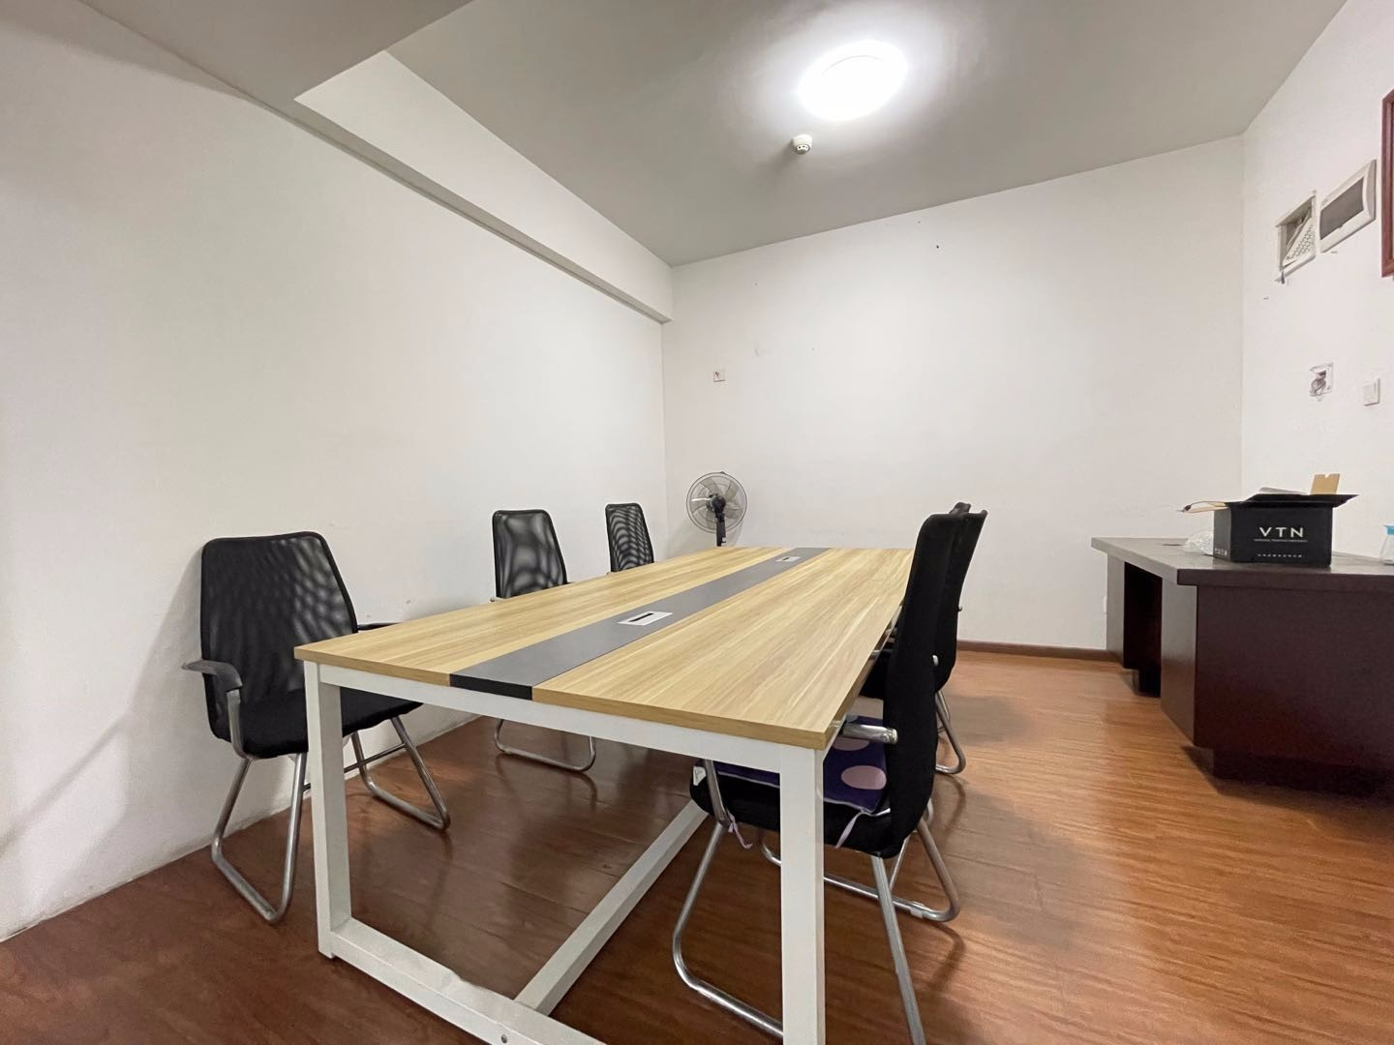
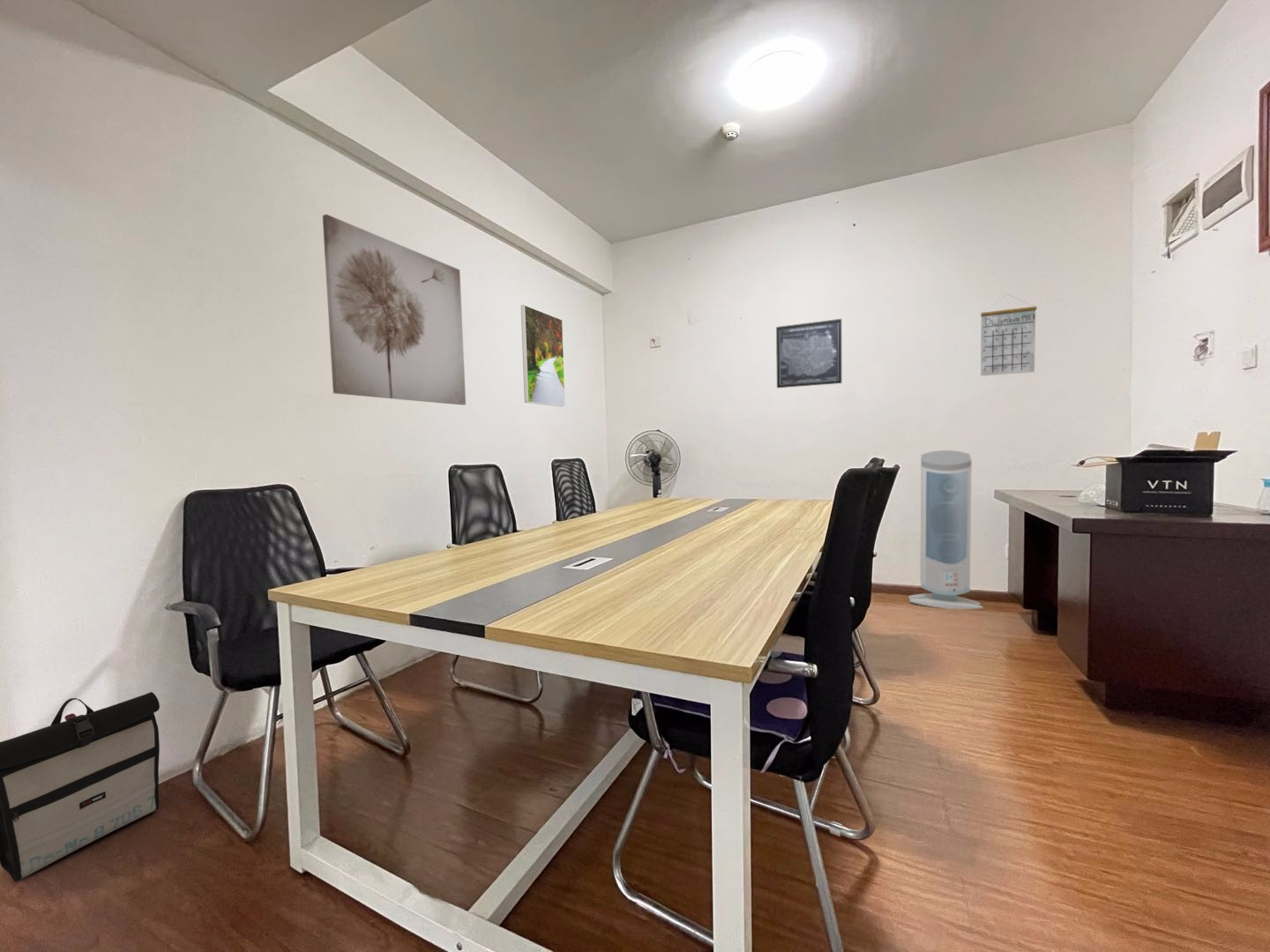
+ calendar [980,294,1038,376]
+ wall art [322,213,467,405]
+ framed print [520,304,566,407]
+ air purifier [908,450,983,610]
+ wall art [775,318,842,389]
+ backpack [0,691,161,882]
